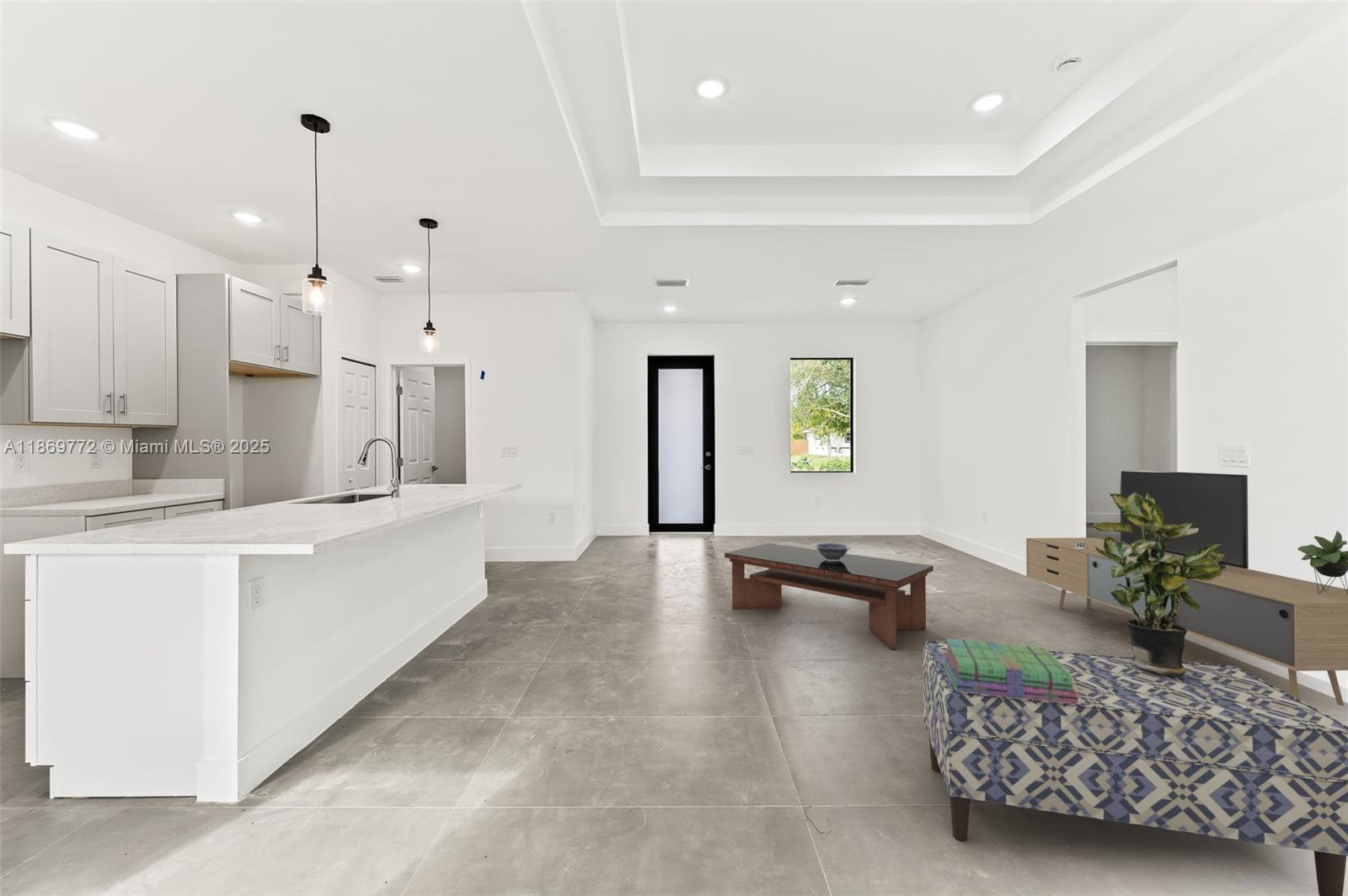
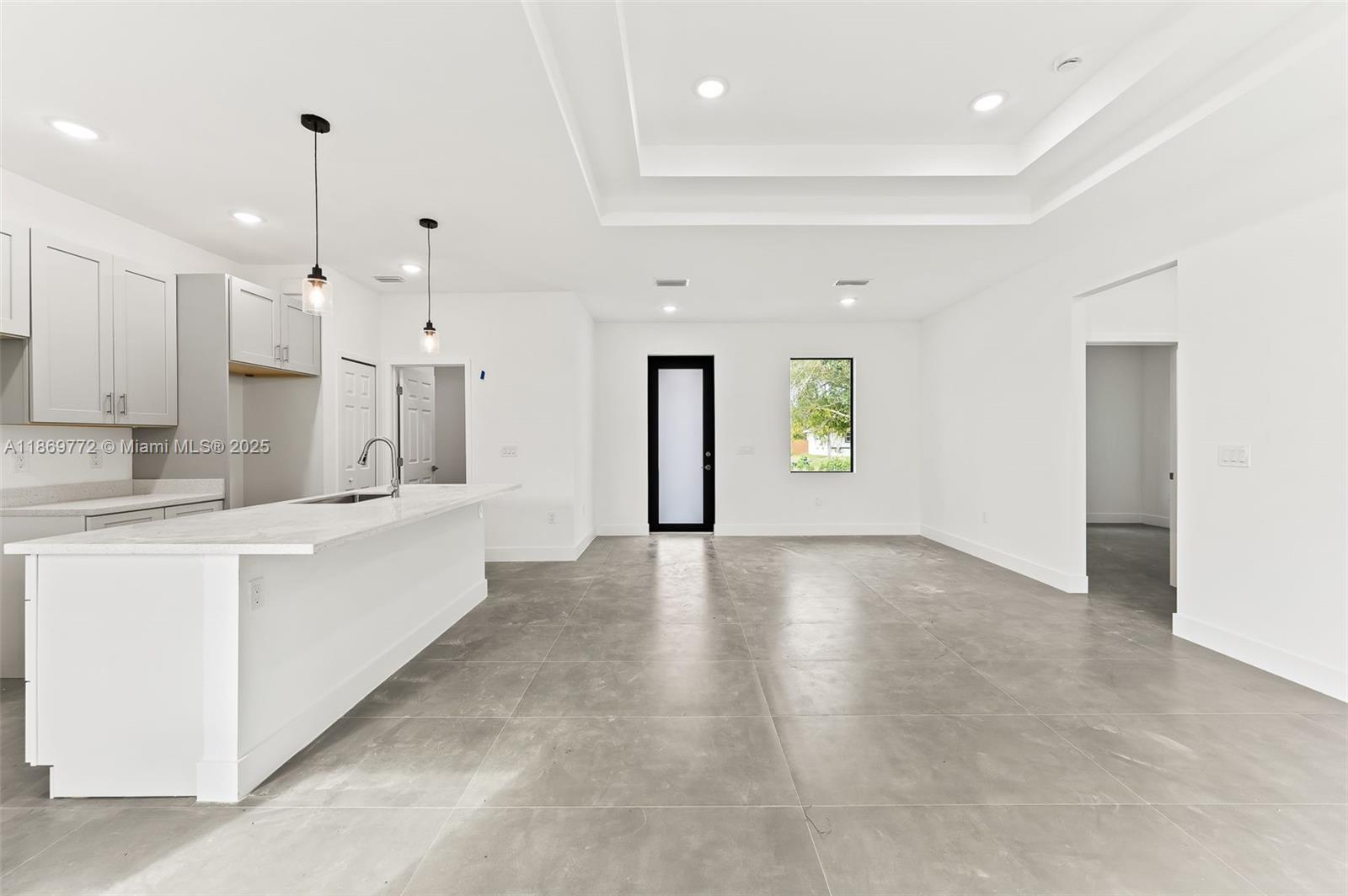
- stack of books [942,637,1078,704]
- media console [1025,469,1348,707]
- potted plant [1093,492,1224,675]
- coffee table [724,542,934,650]
- bench [922,640,1348,896]
- decorative bowl [813,542,852,561]
